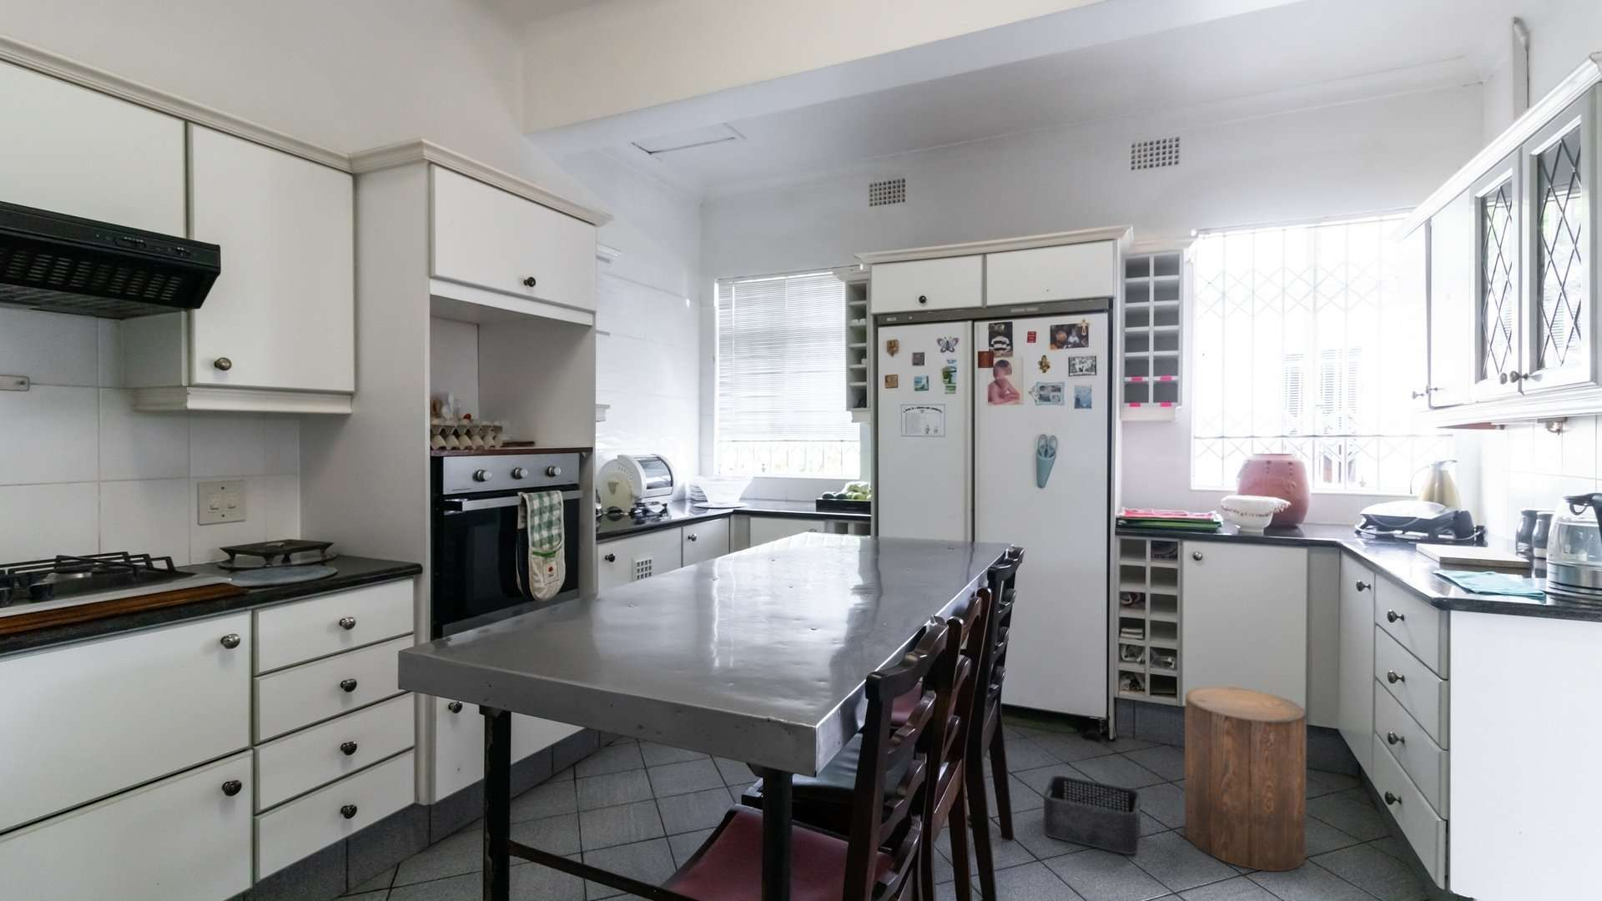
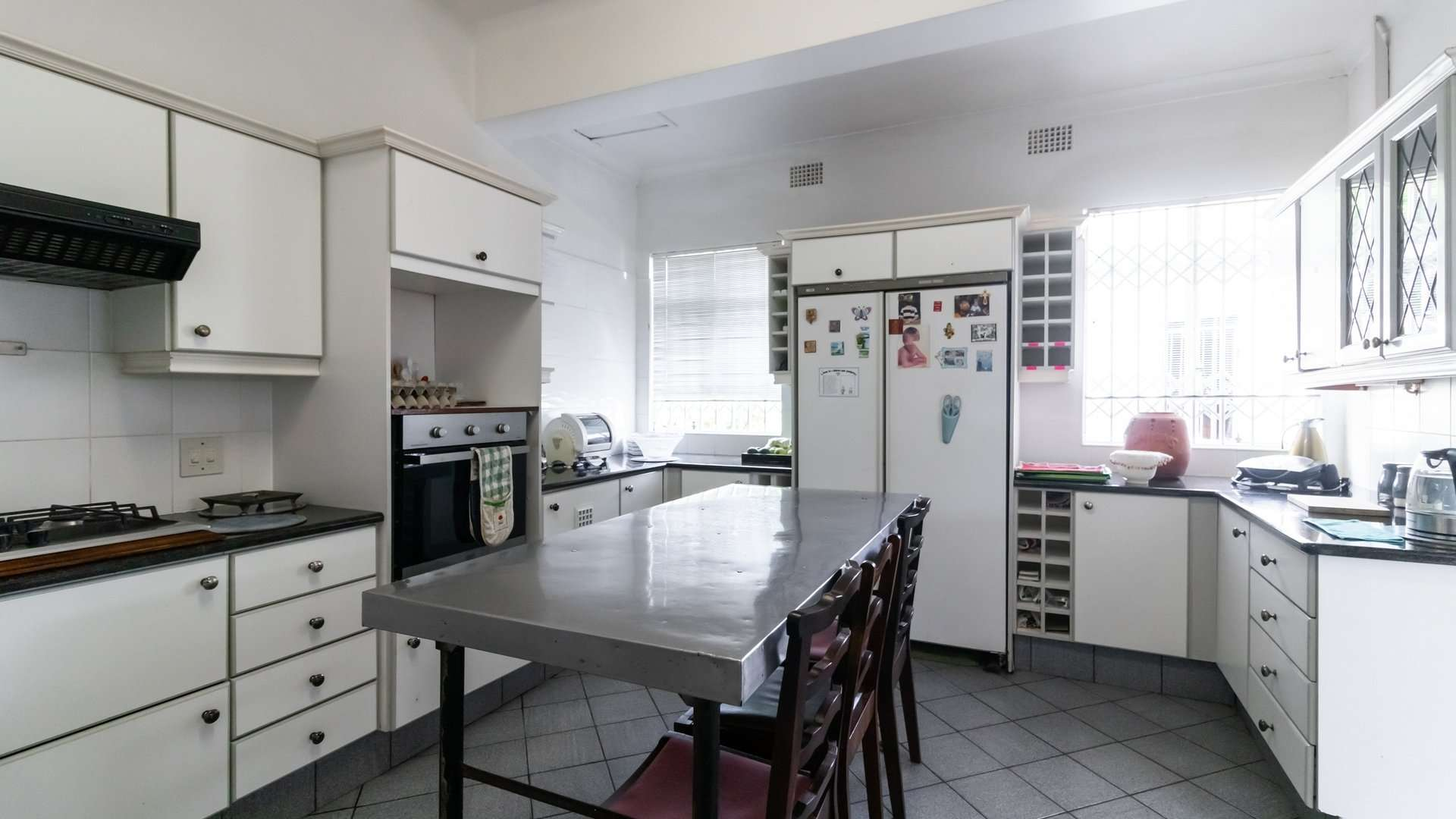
- stool [1184,685,1307,871]
- storage bin [1043,774,1141,855]
